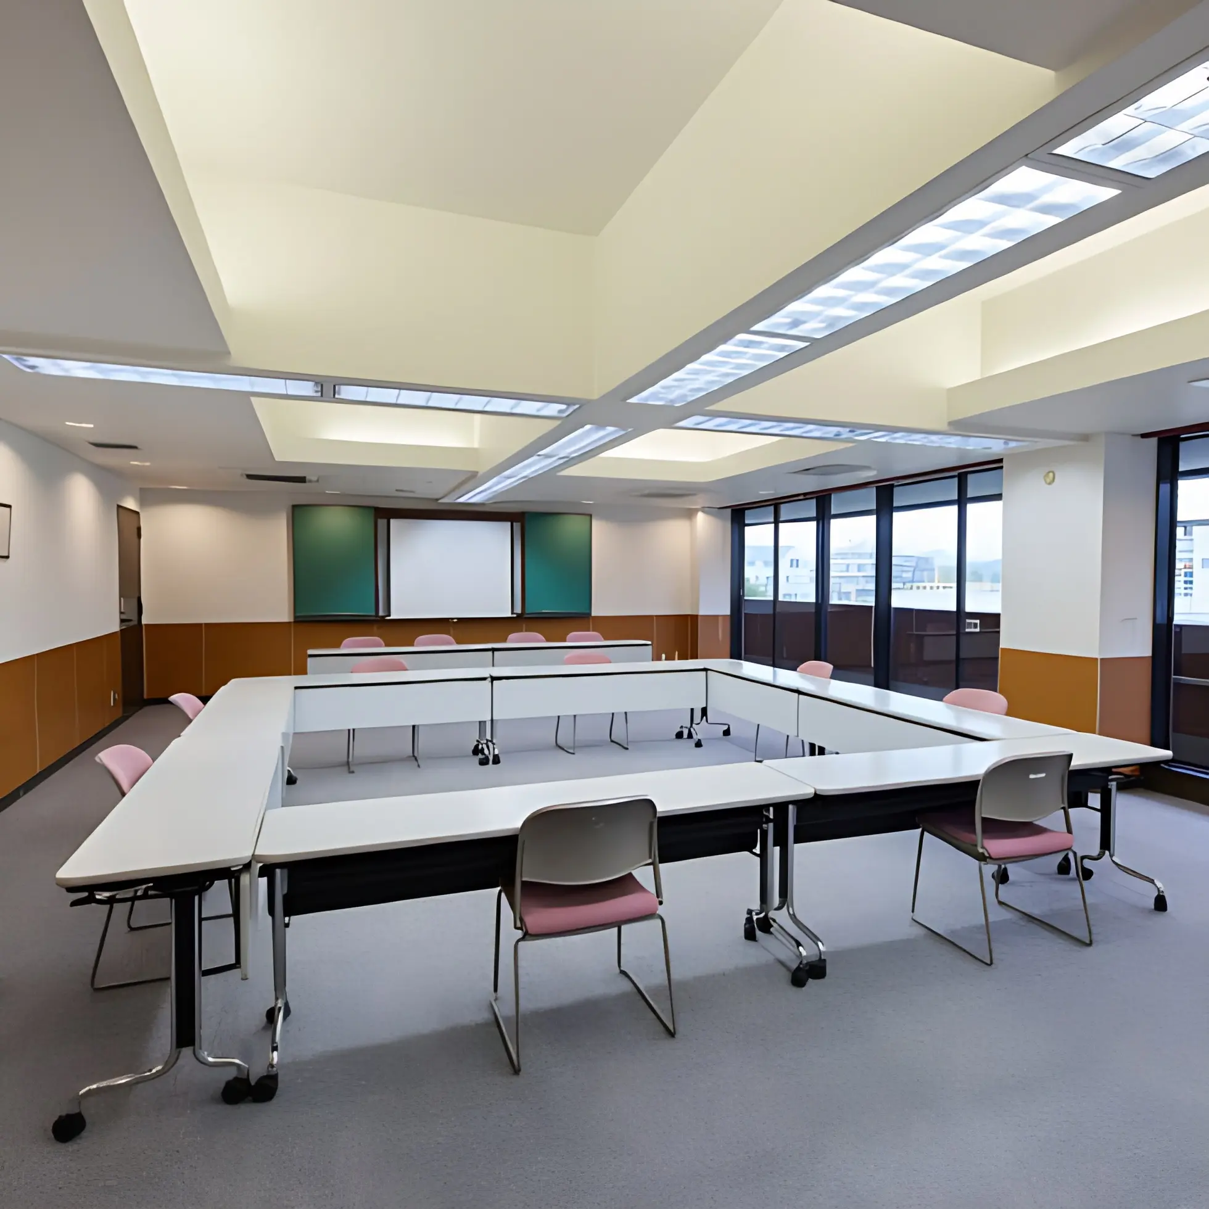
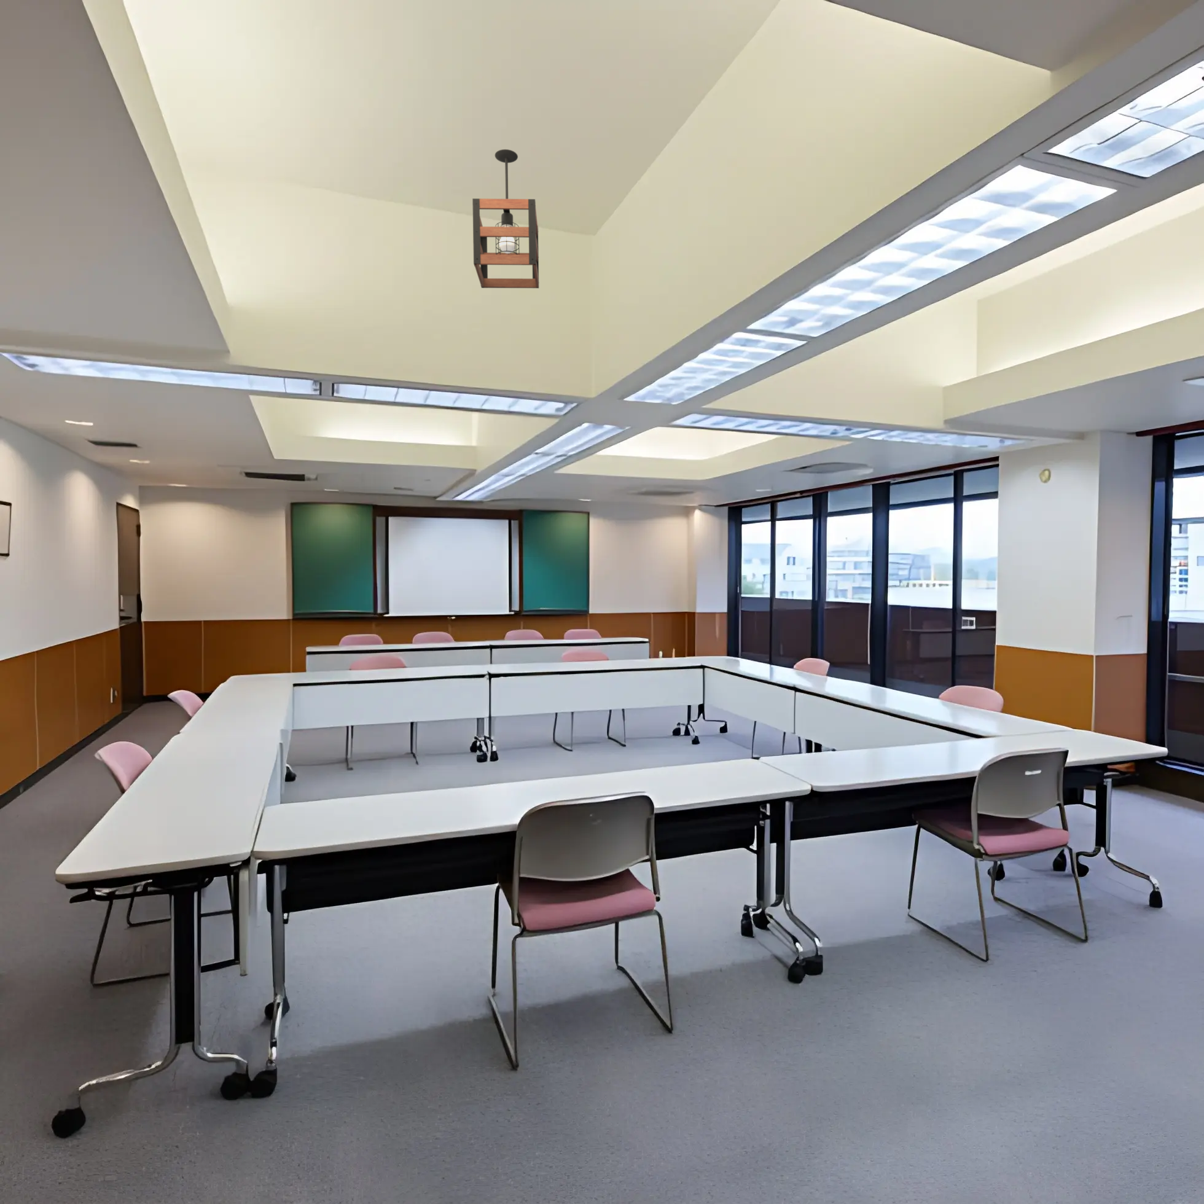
+ pendant light [472,149,539,289]
